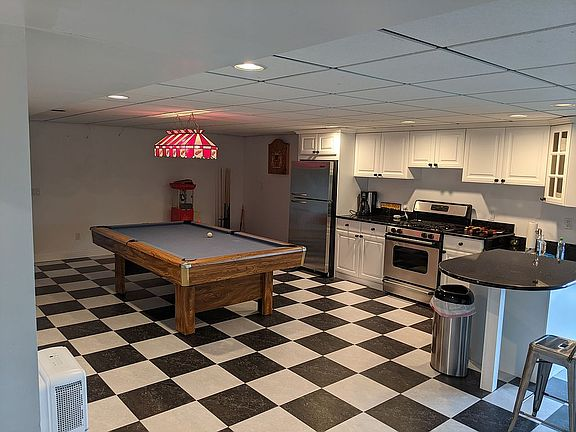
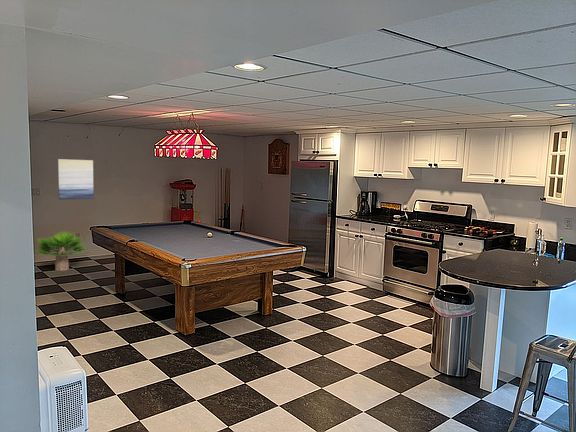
+ wall art [57,158,95,200]
+ potted plant [36,230,87,272]
